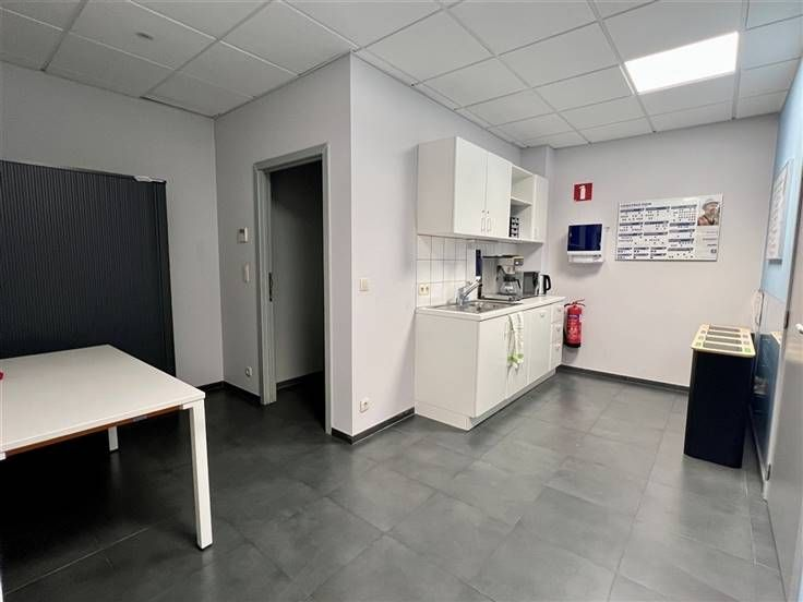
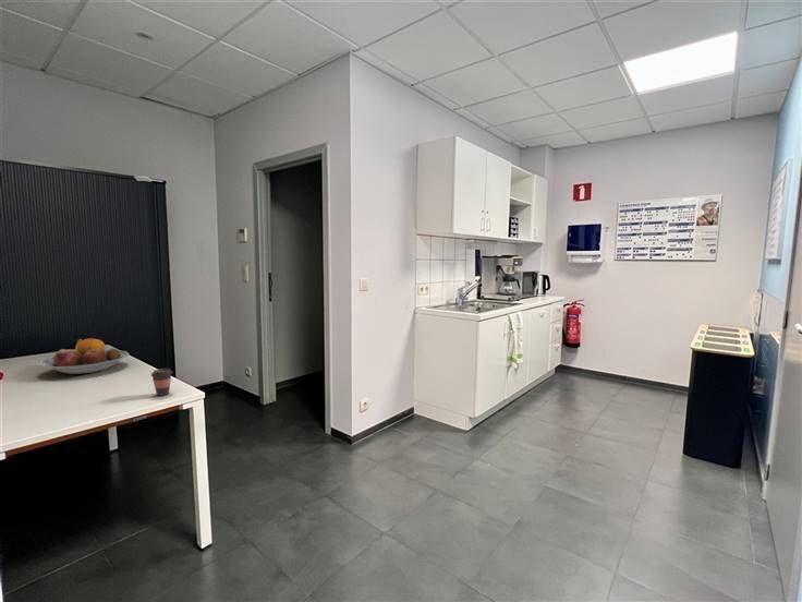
+ fruit bowl [39,337,130,375]
+ coffee cup [149,368,173,397]
